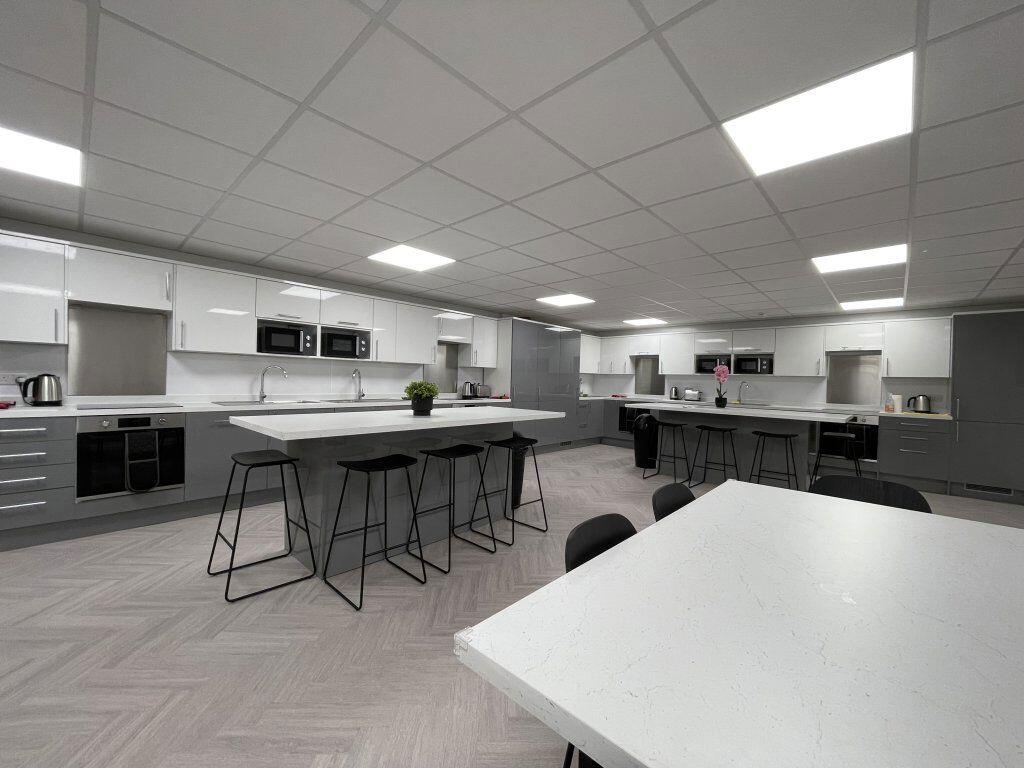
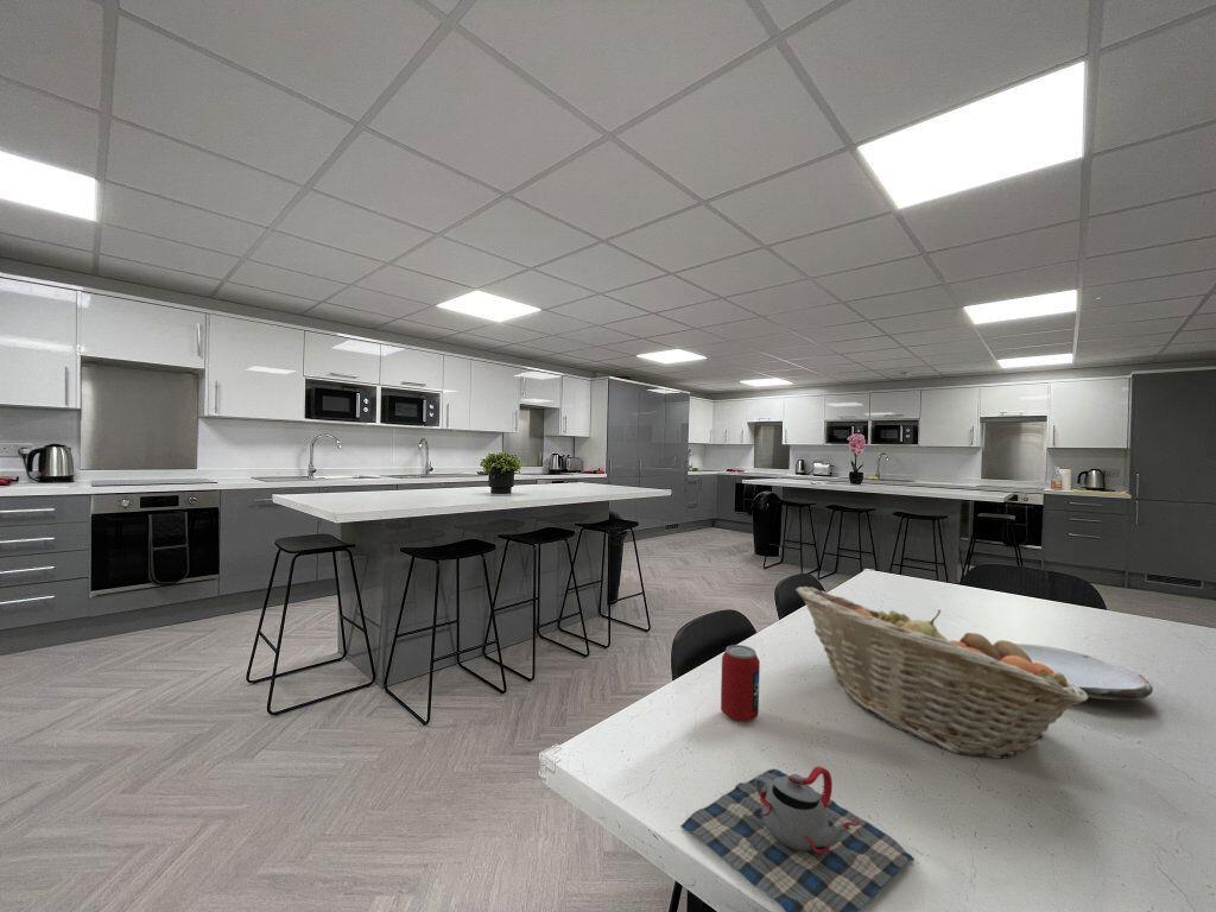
+ plate [1014,642,1154,701]
+ fruit basket [794,585,1089,759]
+ beverage can [720,644,761,723]
+ teapot [679,765,916,912]
